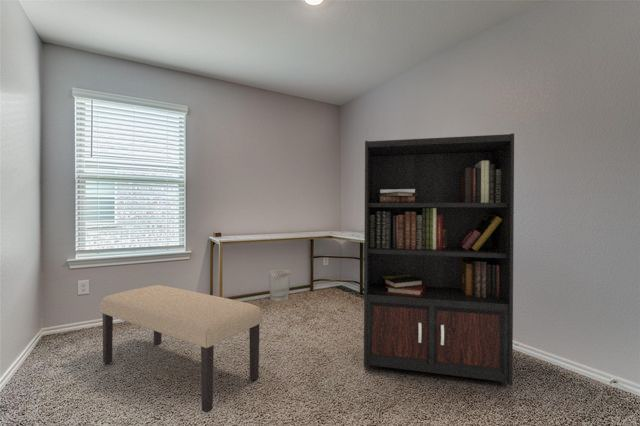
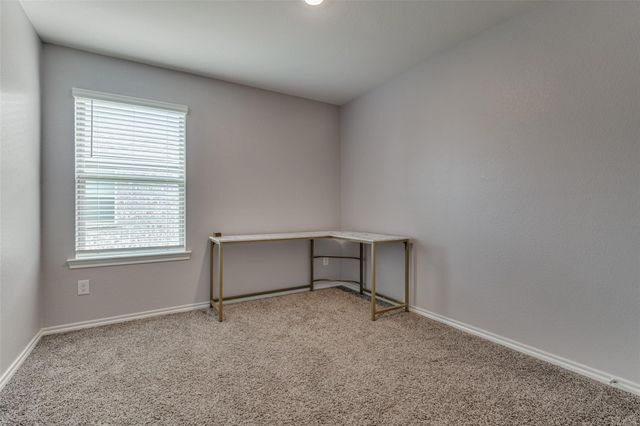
- bookcase [363,132,519,387]
- bench [99,284,263,414]
- wastebasket [267,269,291,302]
